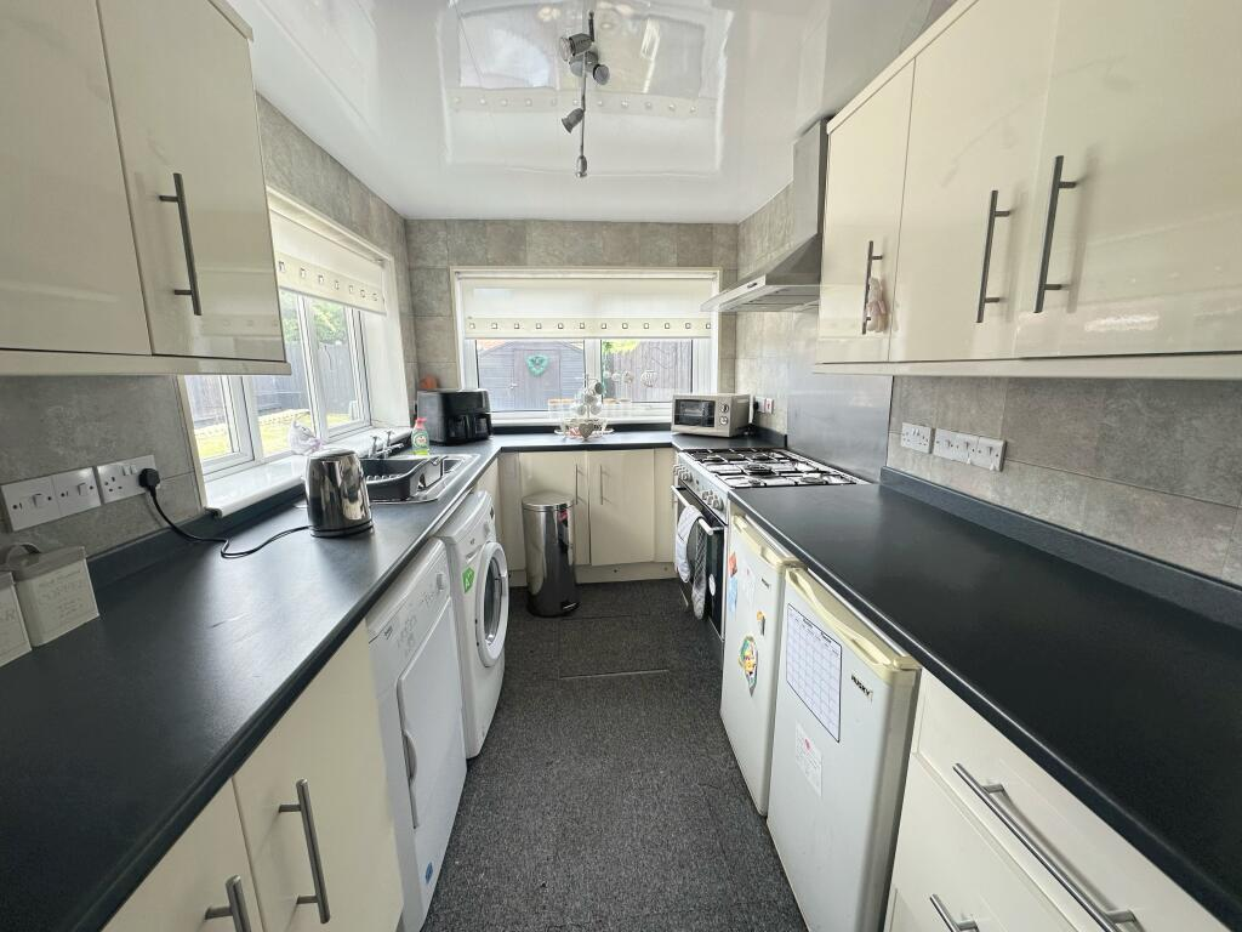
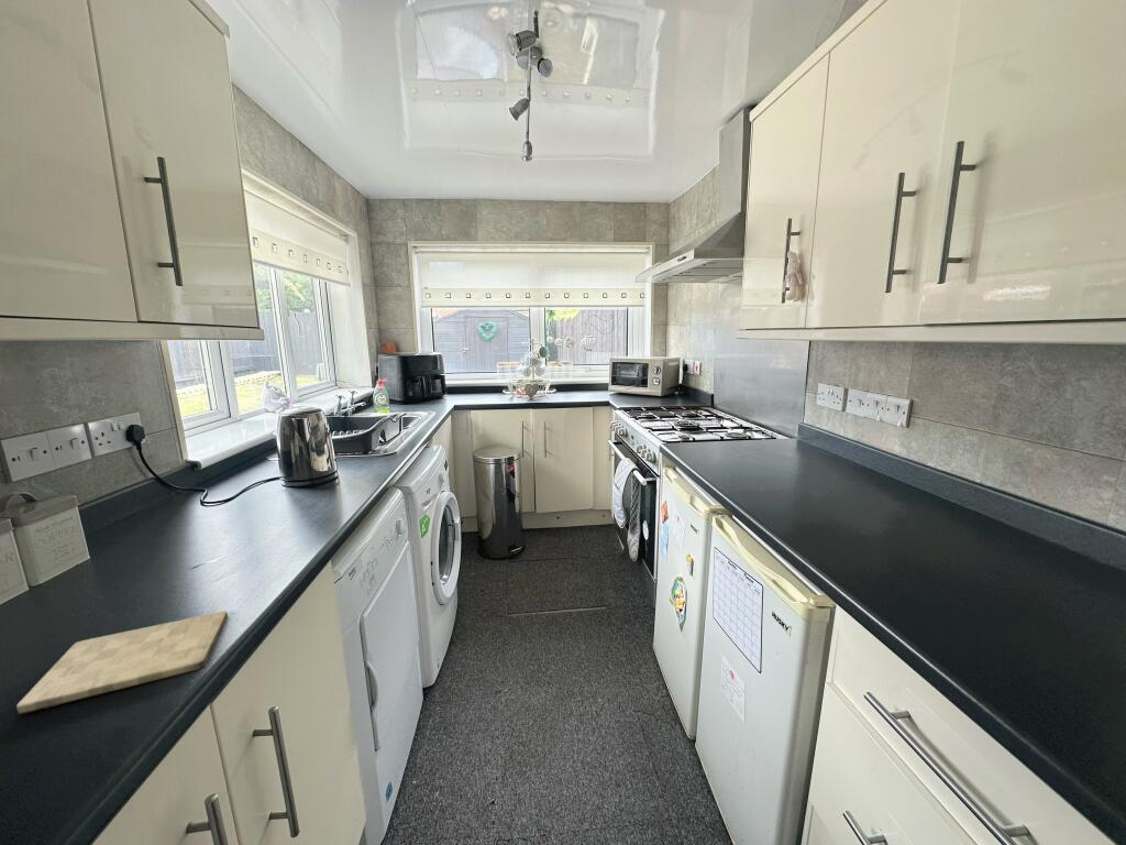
+ cutting board [15,611,229,715]
